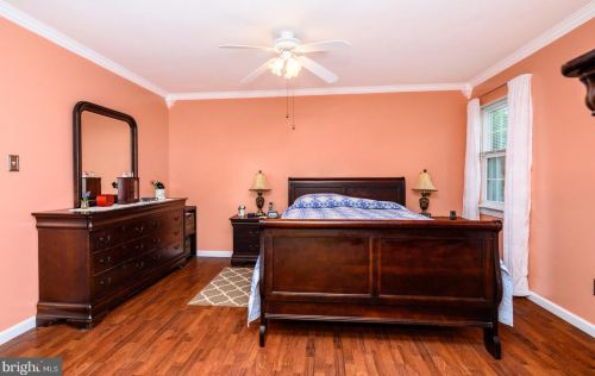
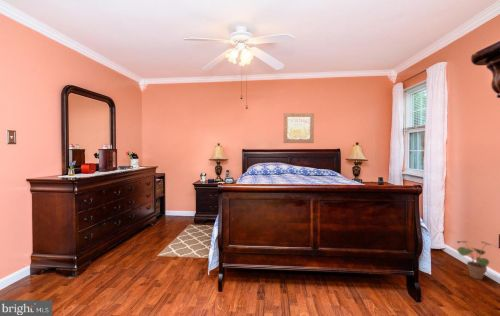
+ potted plant [456,240,497,280]
+ wall art [283,112,315,144]
